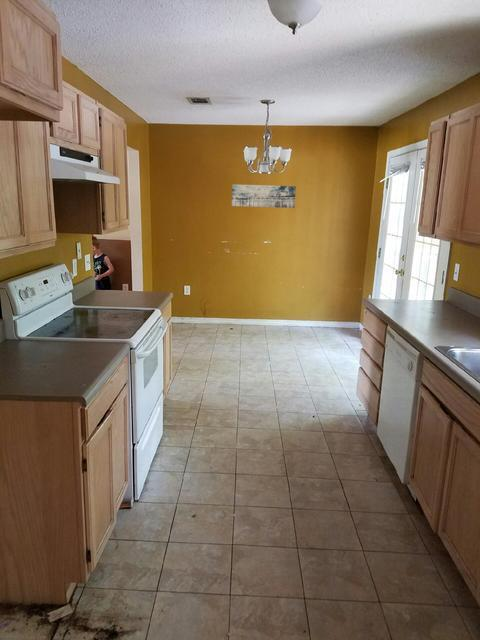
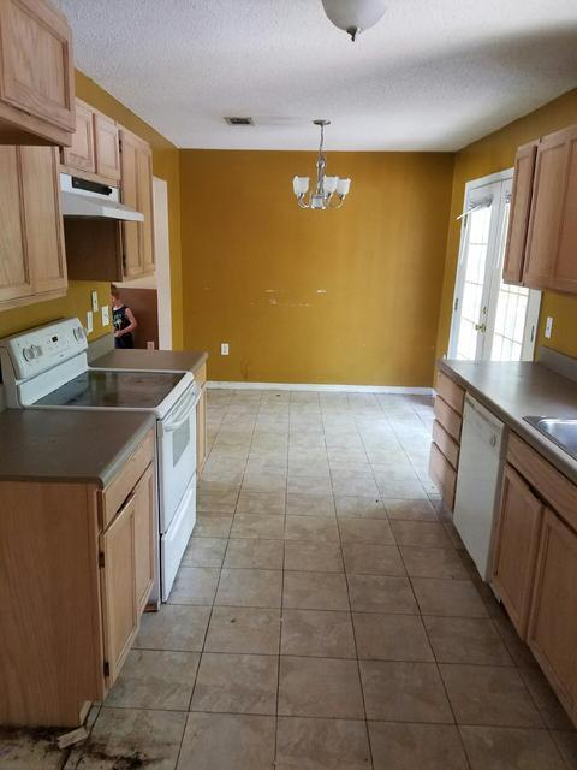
- wall art [231,183,297,209]
